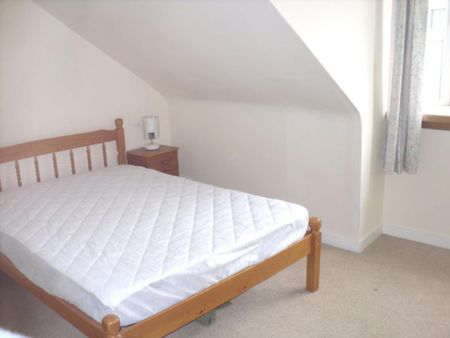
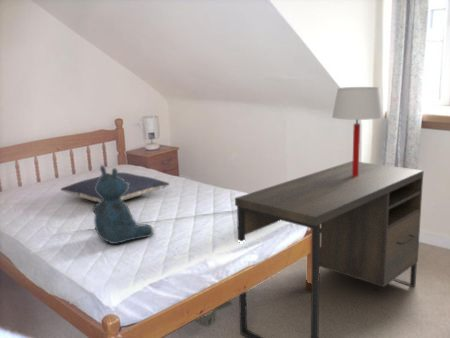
+ table lamp [331,86,384,177]
+ pillow [60,171,170,203]
+ desk [234,160,425,338]
+ teddy bear [92,164,155,245]
